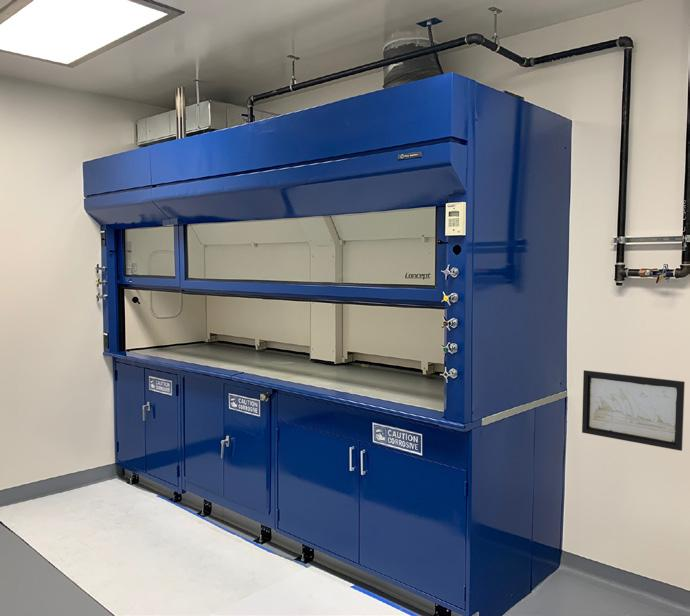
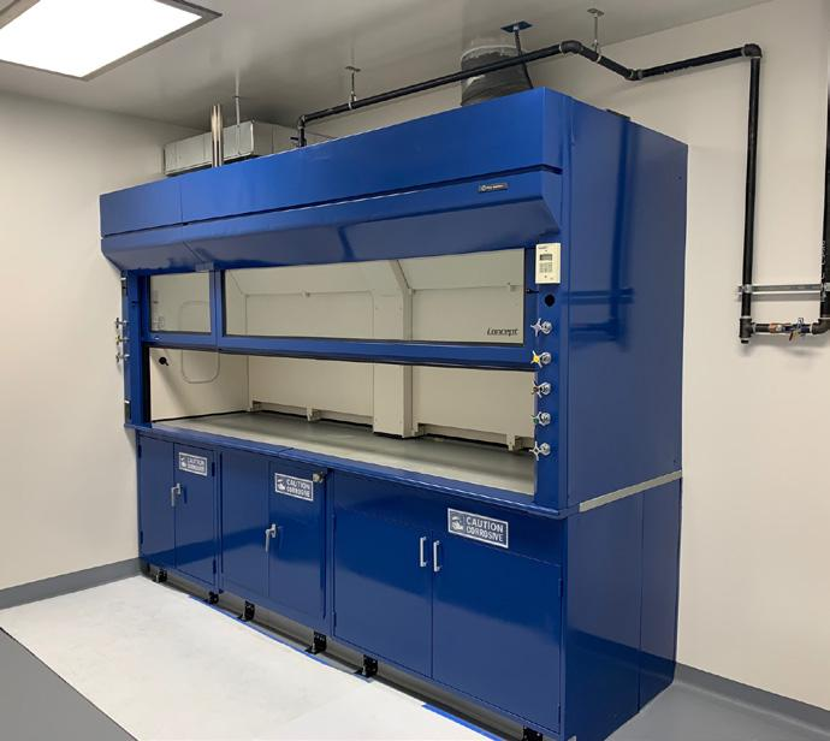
- wall art [581,369,686,452]
